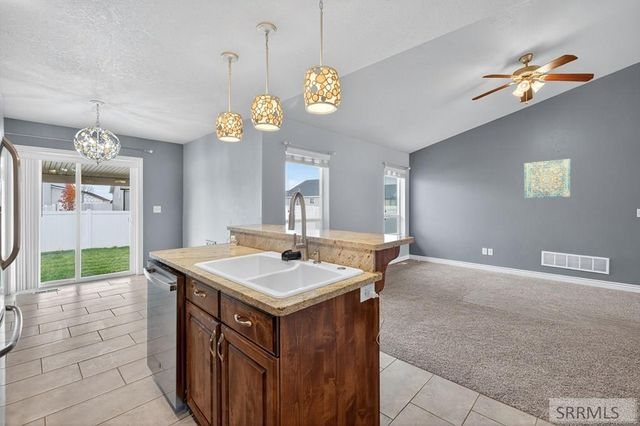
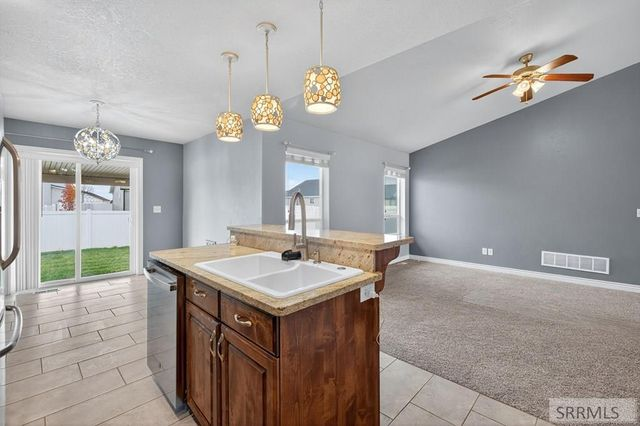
- wall art [523,158,571,199]
